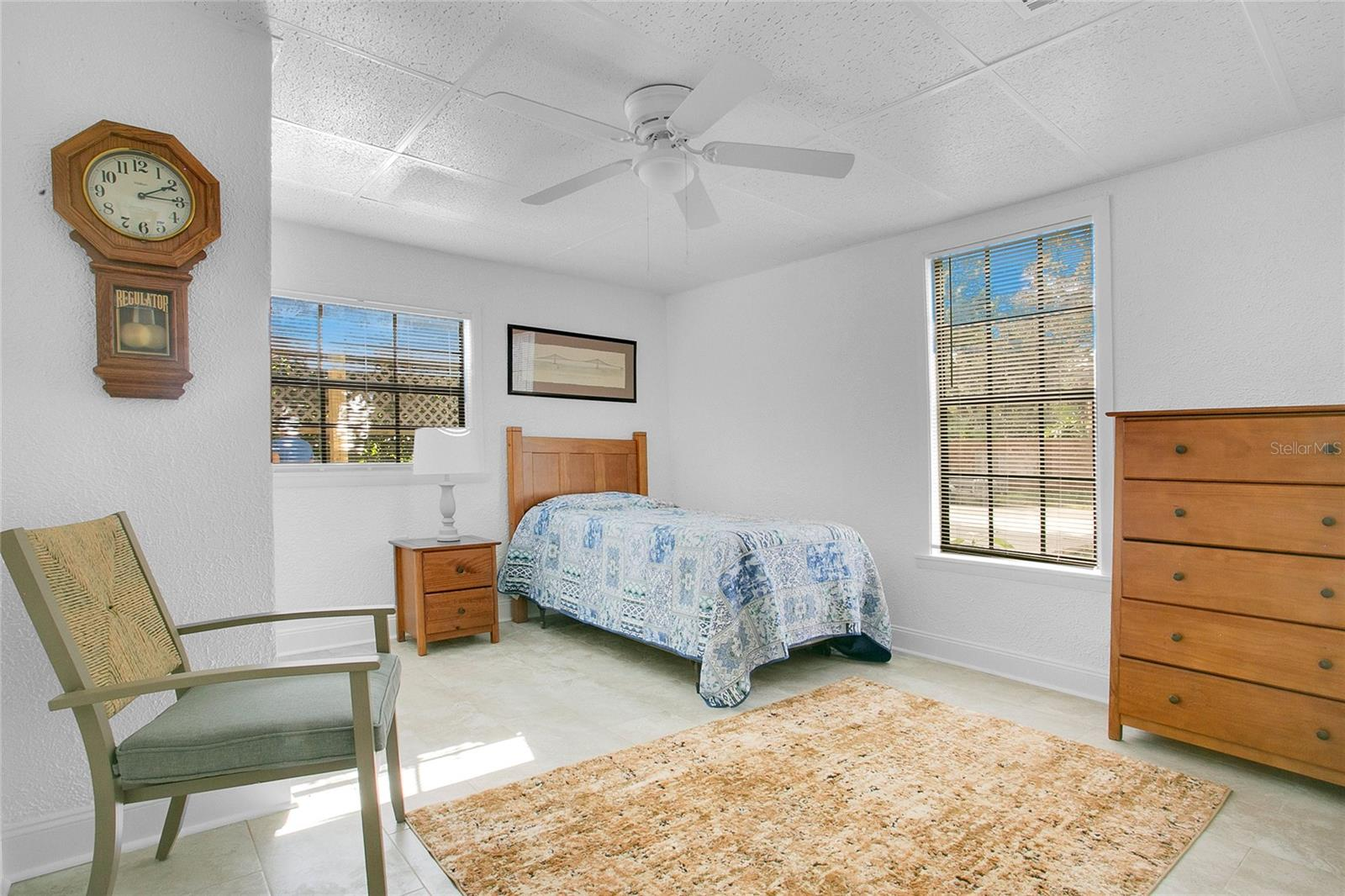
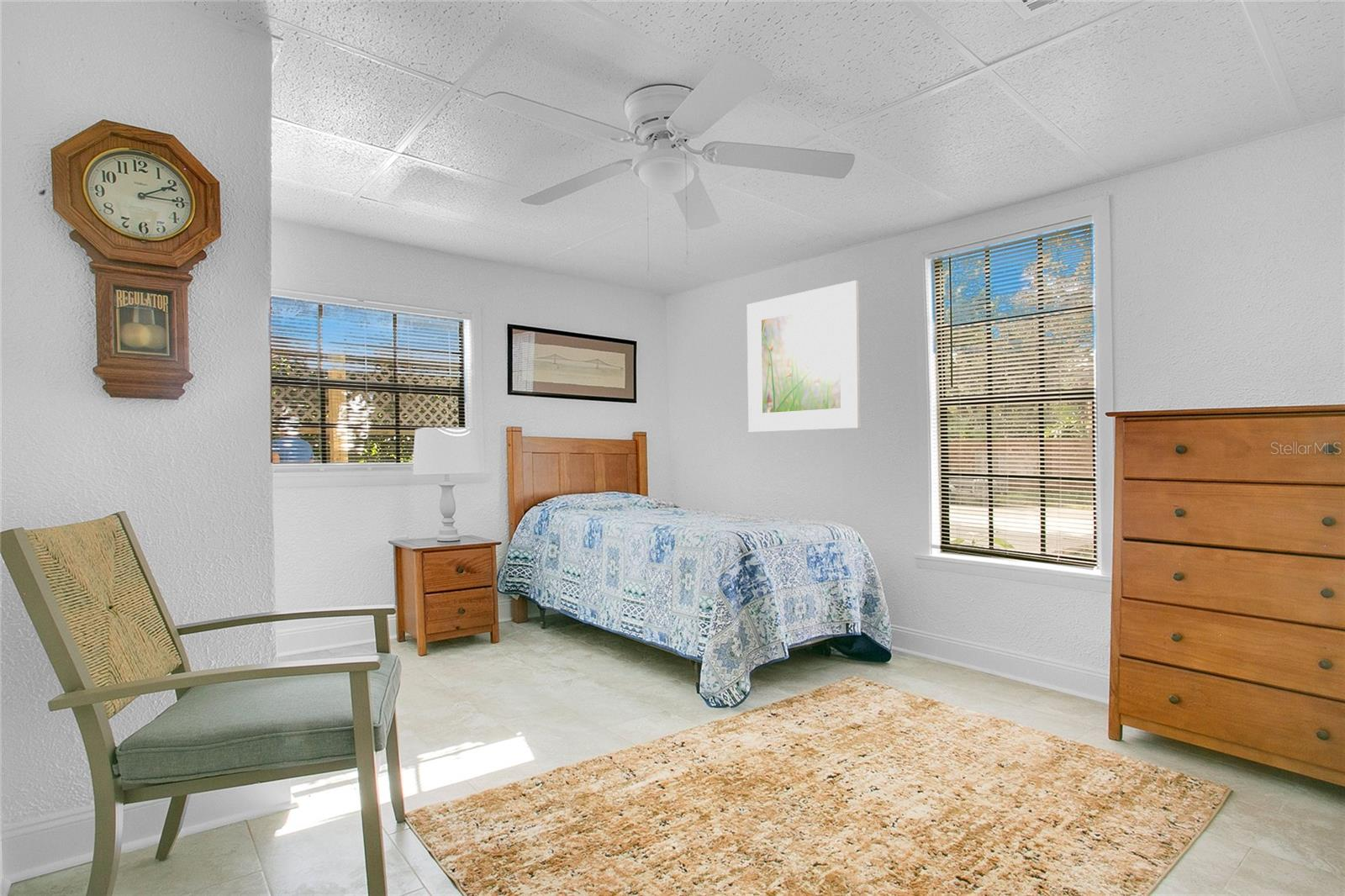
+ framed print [746,280,861,433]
